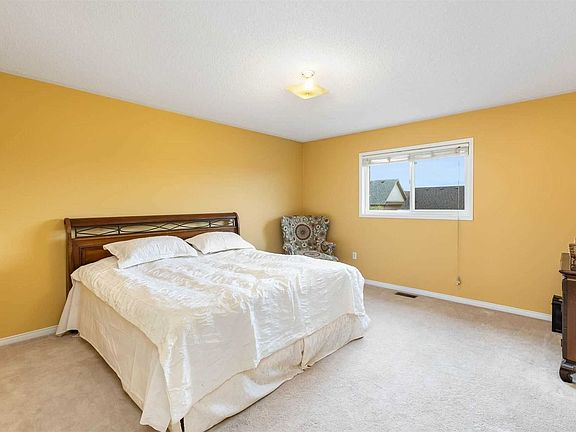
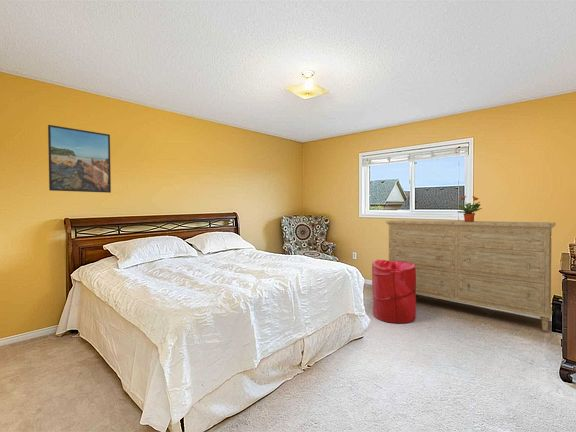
+ dresser [385,219,556,332]
+ laundry hamper [371,259,417,324]
+ potted plant [456,195,483,222]
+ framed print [47,124,112,194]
